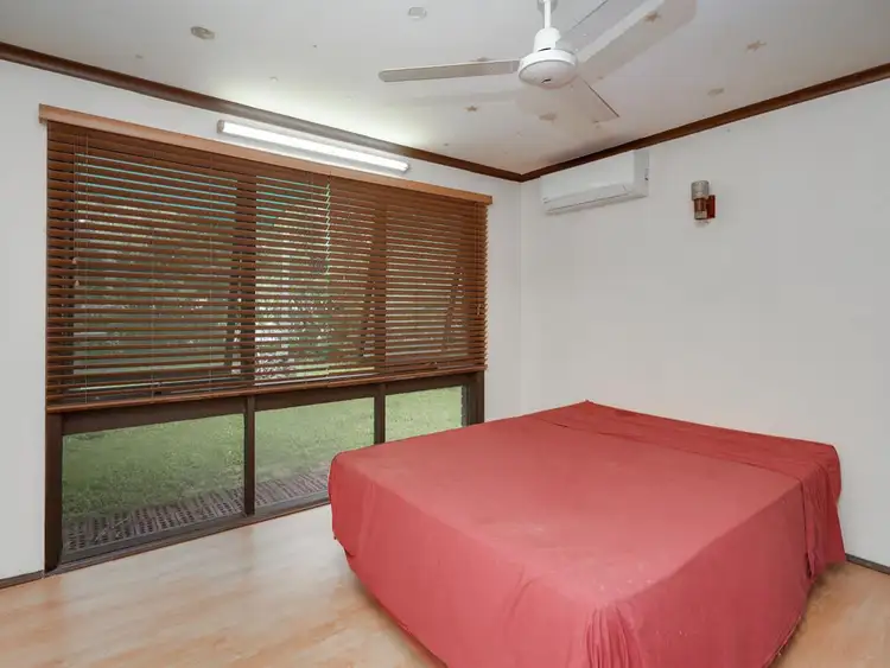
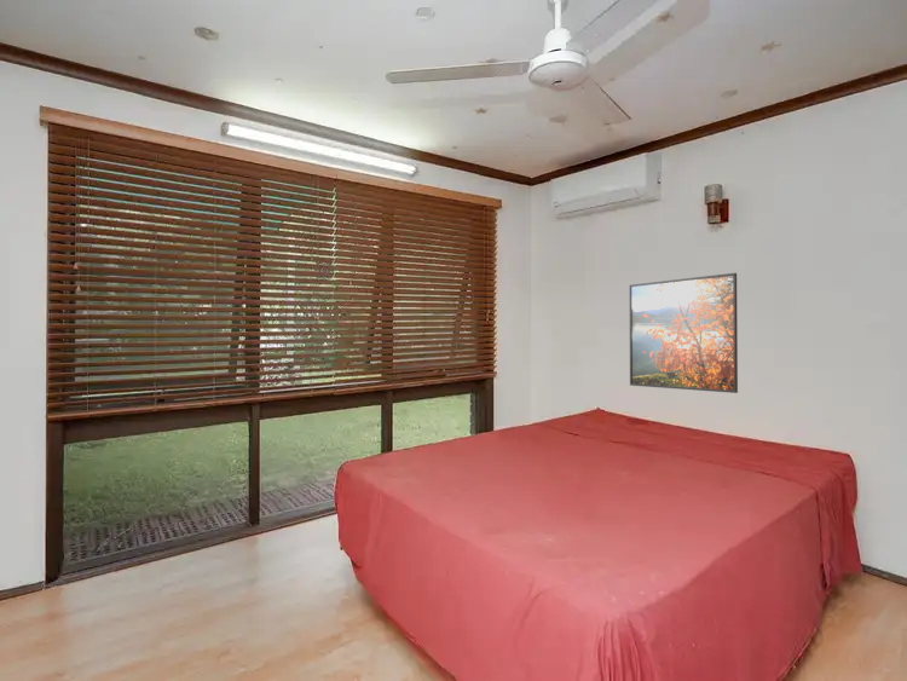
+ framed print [629,272,739,394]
